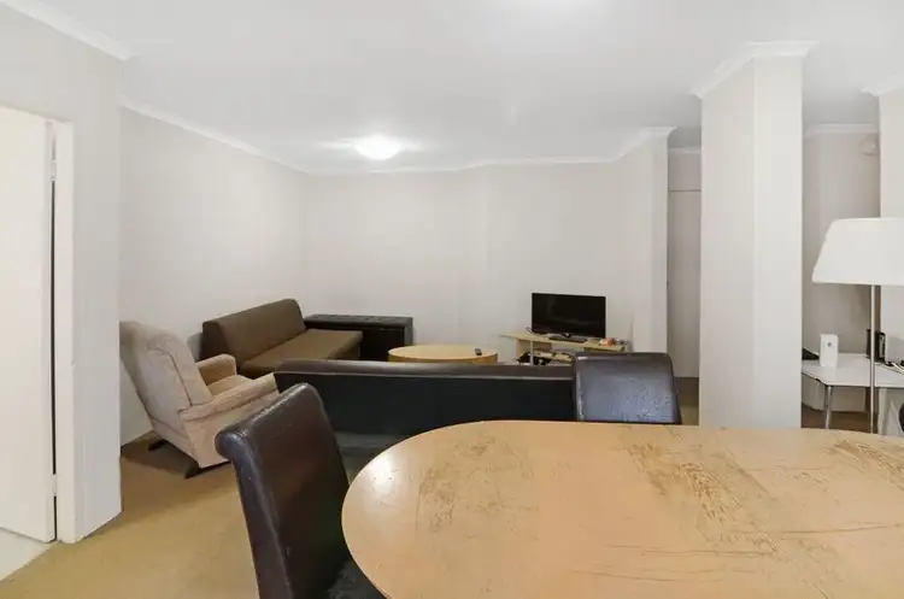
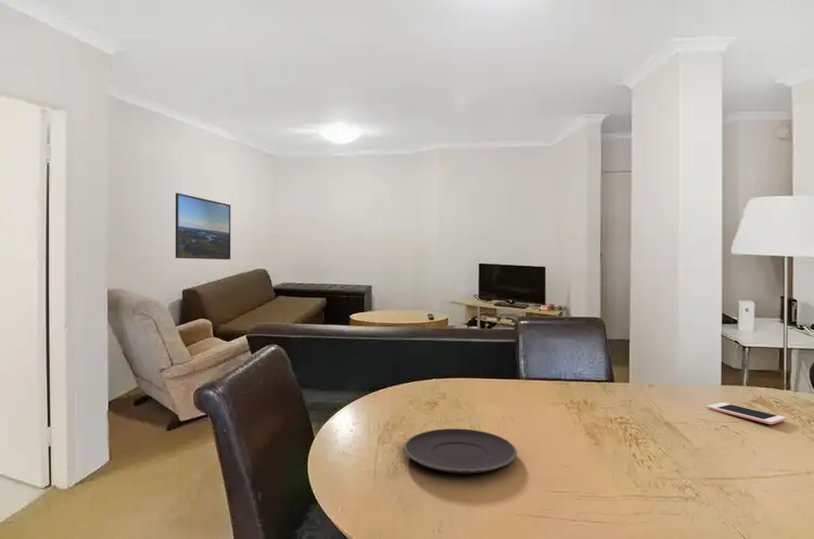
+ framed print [175,192,231,260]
+ plate [403,427,518,474]
+ cell phone [707,401,787,425]
